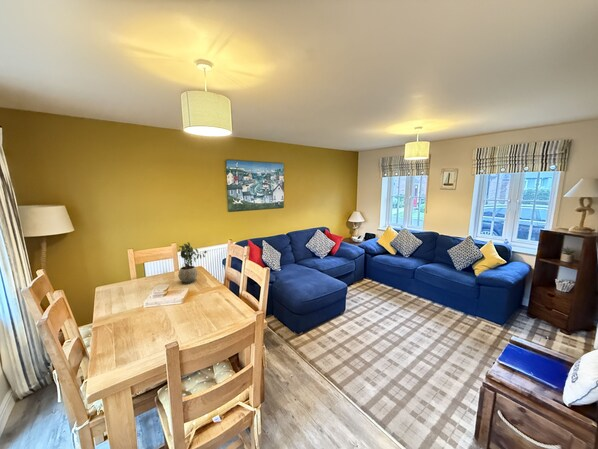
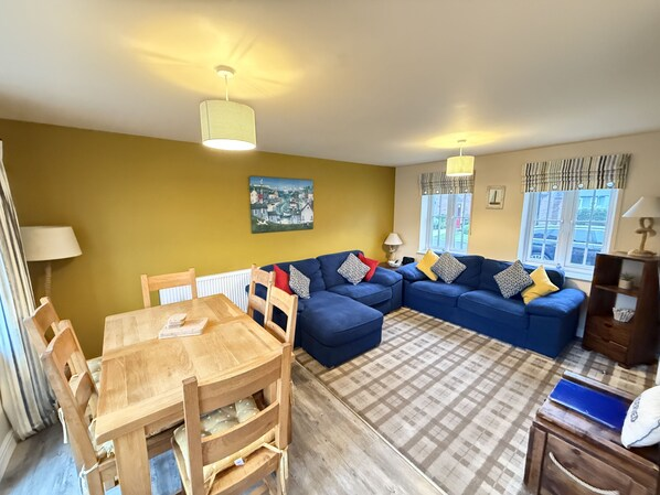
- potted plant [177,241,208,285]
